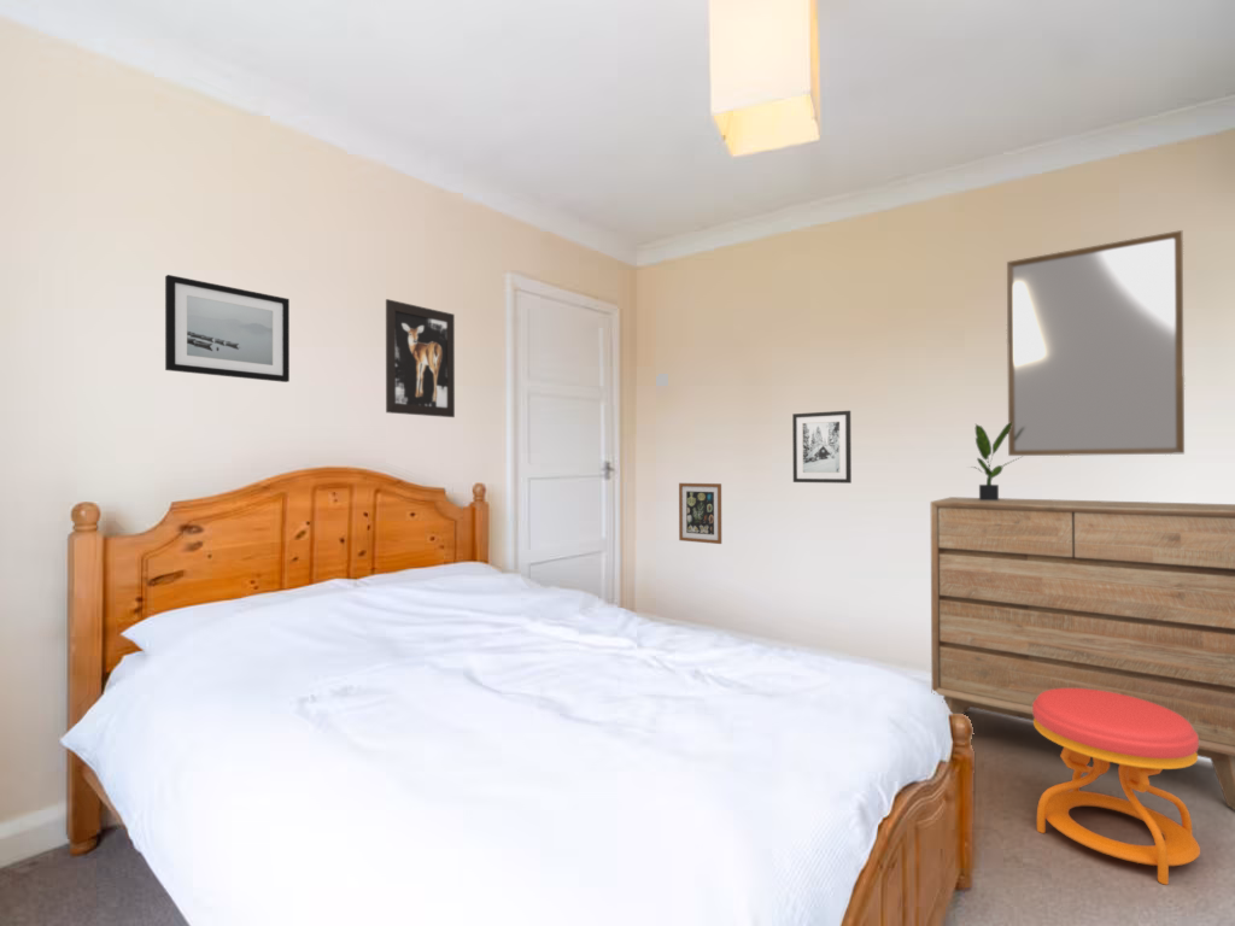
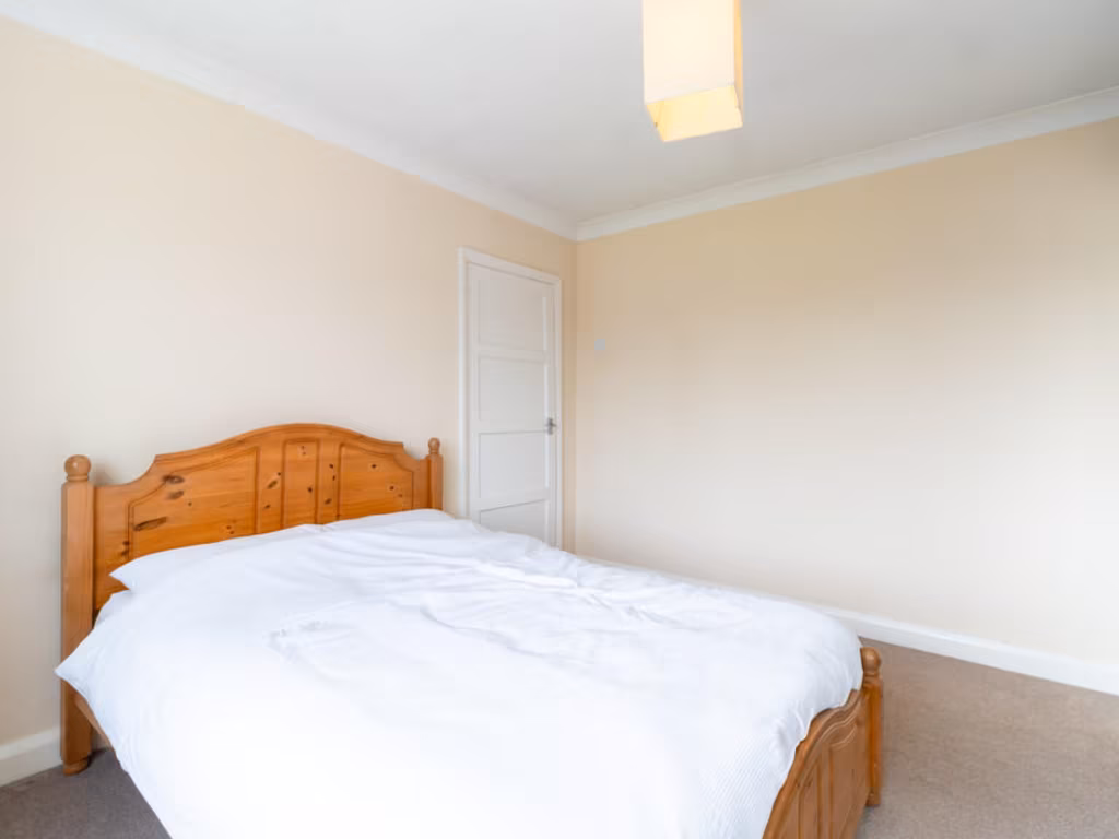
- wall art [385,298,456,418]
- dresser [929,496,1235,811]
- potted plant [967,422,1022,500]
- stool [1032,688,1201,886]
- wall art [791,410,853,485]
- home mirror [1006,229,1186,457]
- wall art [164,274,291,383]
- wall art [678,482,722,545]
